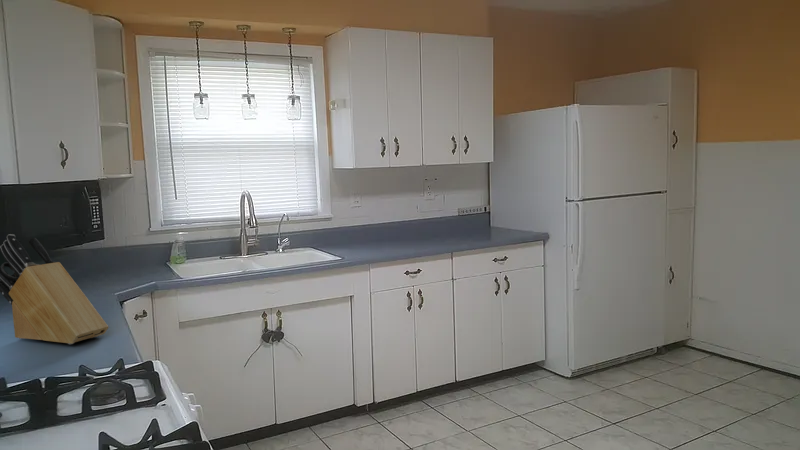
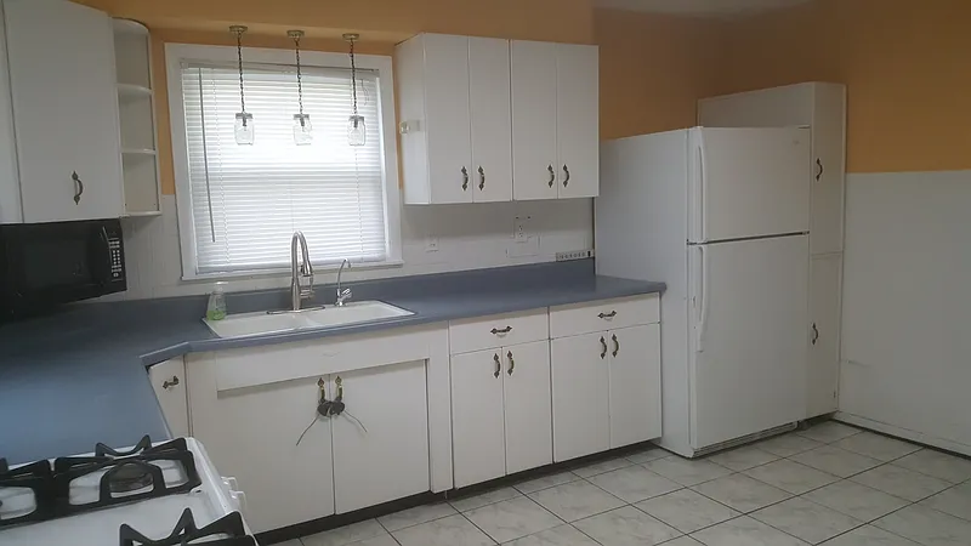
- knife block [0,233,109,345]
